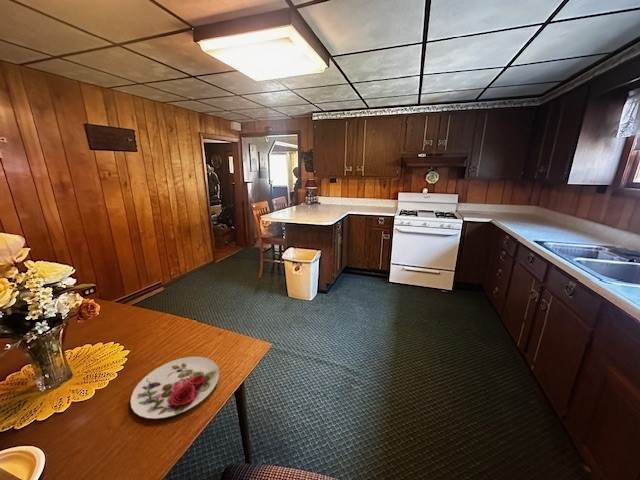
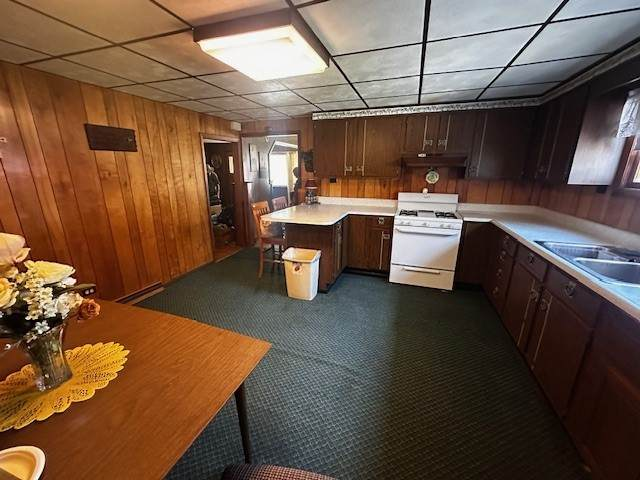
- plate [130,356,220,420]
